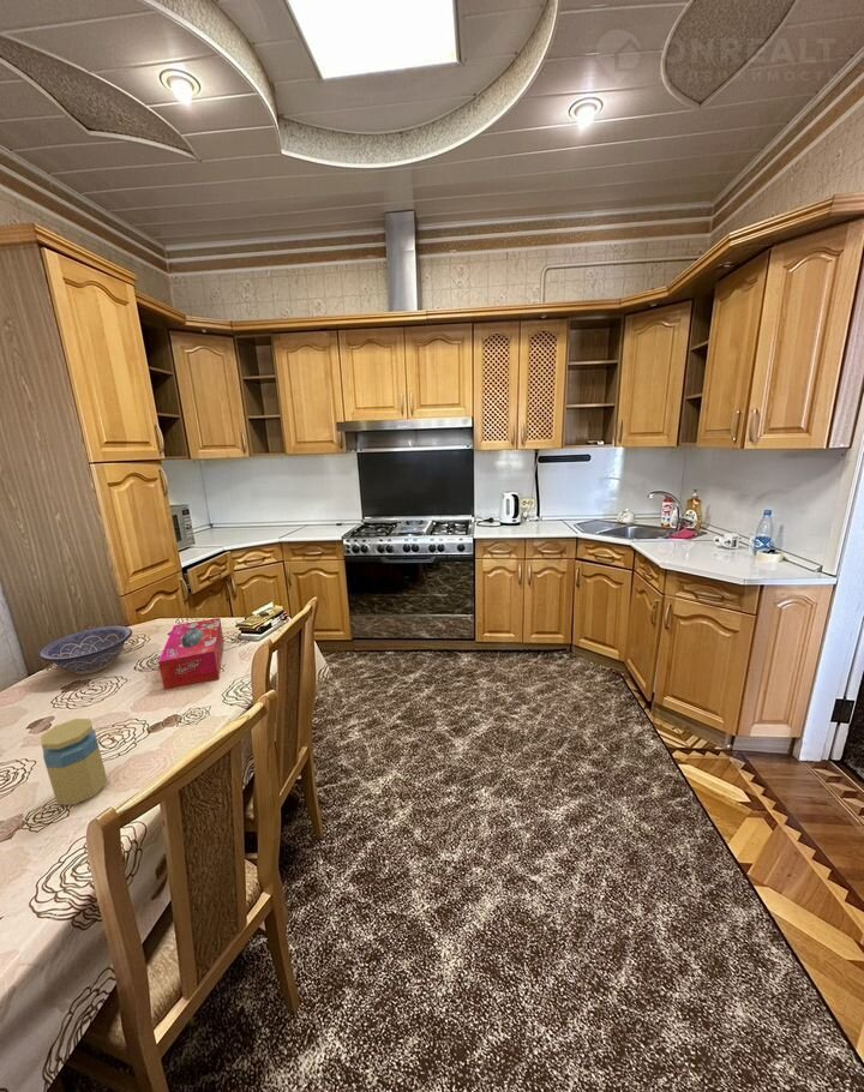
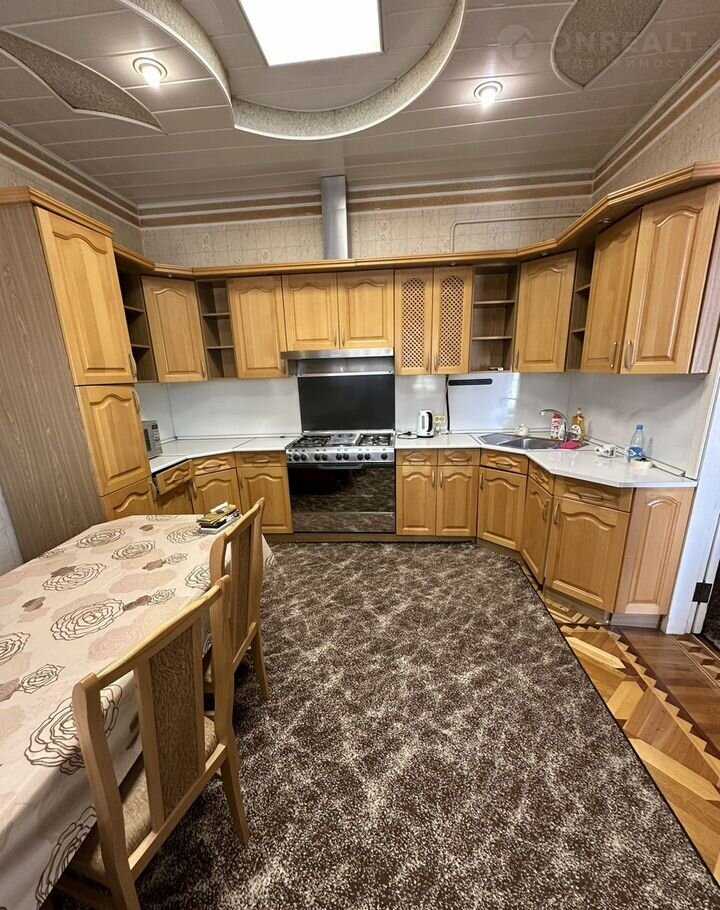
- tissue box [157,617,224,691]
- decorative bowl [37,625,133,676]
- jar [40,718,109,805]
